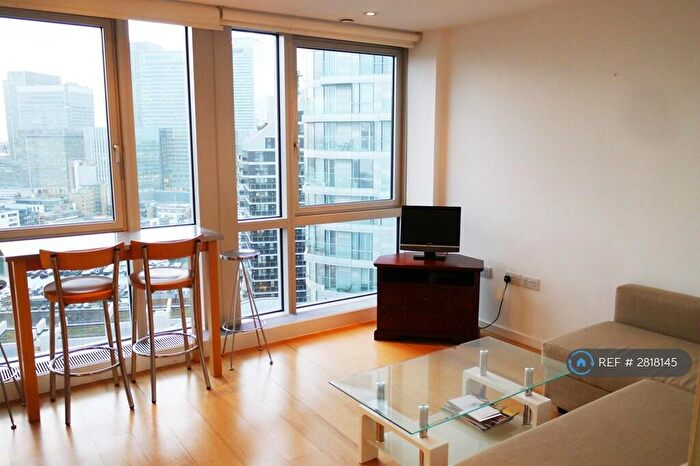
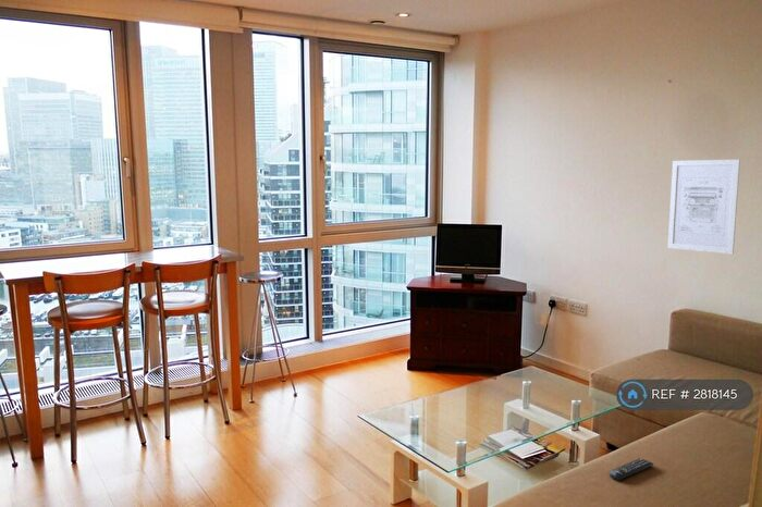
+ remote control [609,457,654,482]
+ wall art [667,159,741,255]
